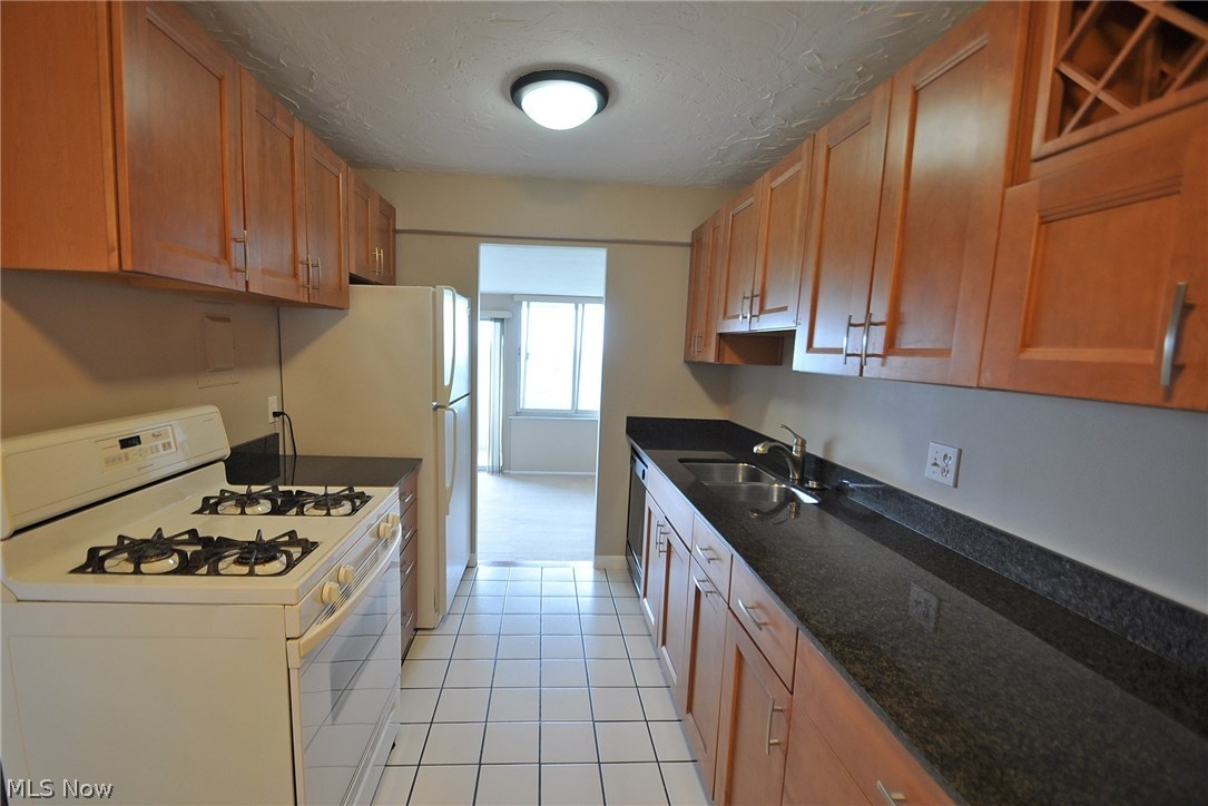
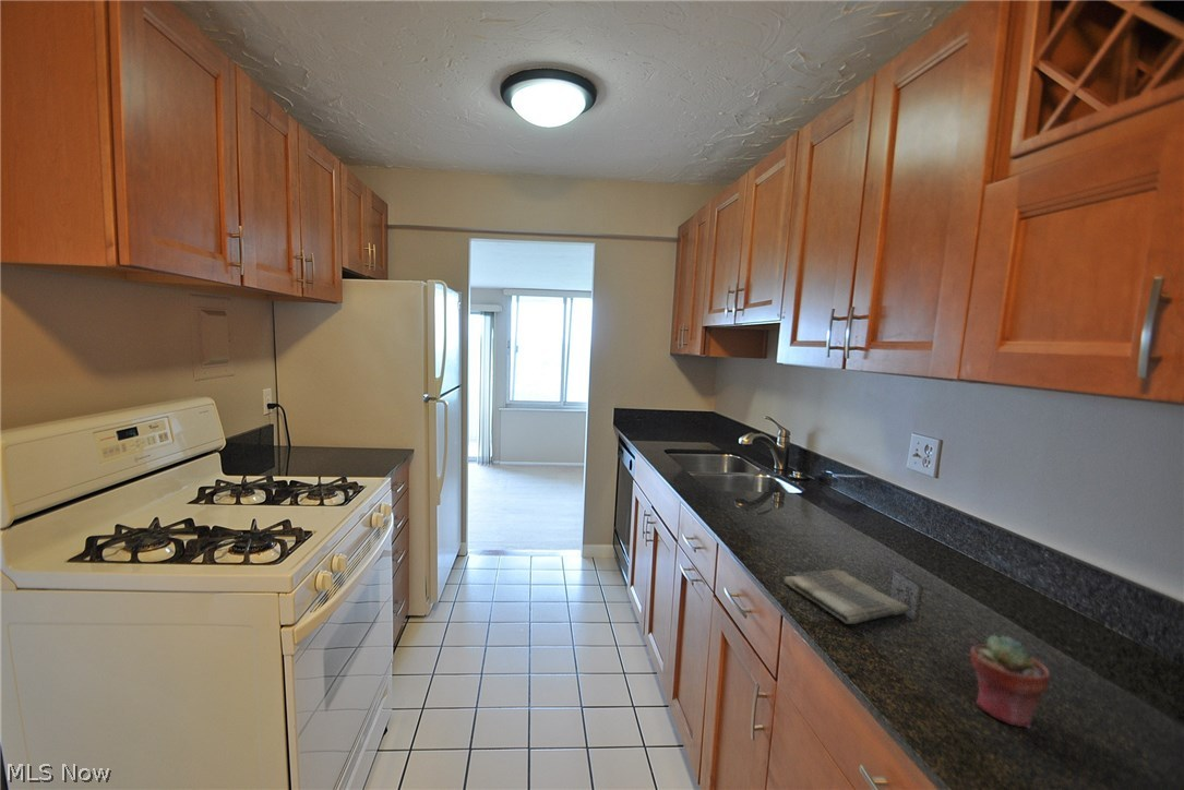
+ potted succulent [969,634,1051,730]
+ dish towel [782,568,910,625]
